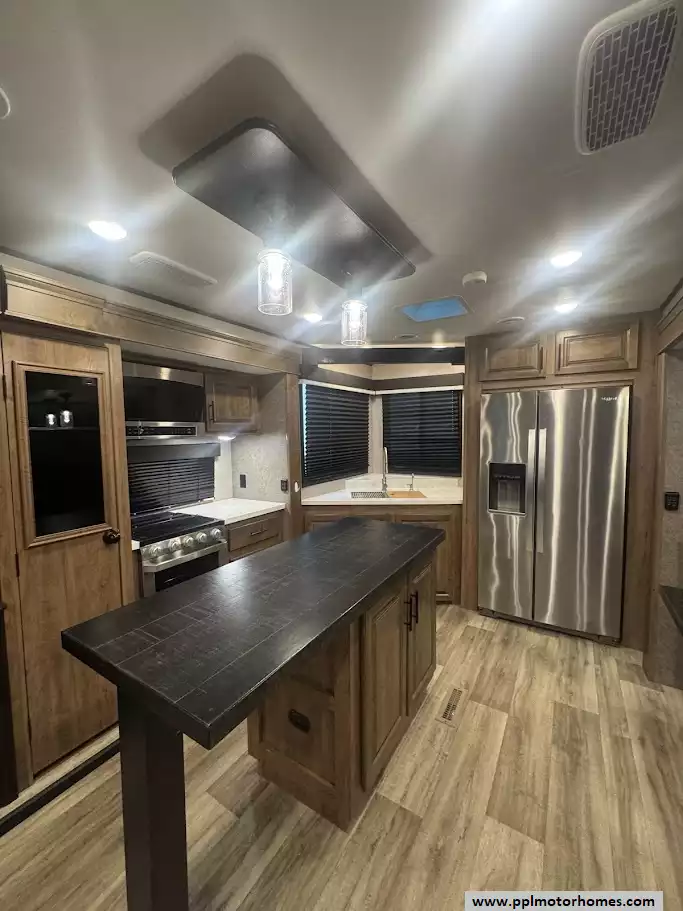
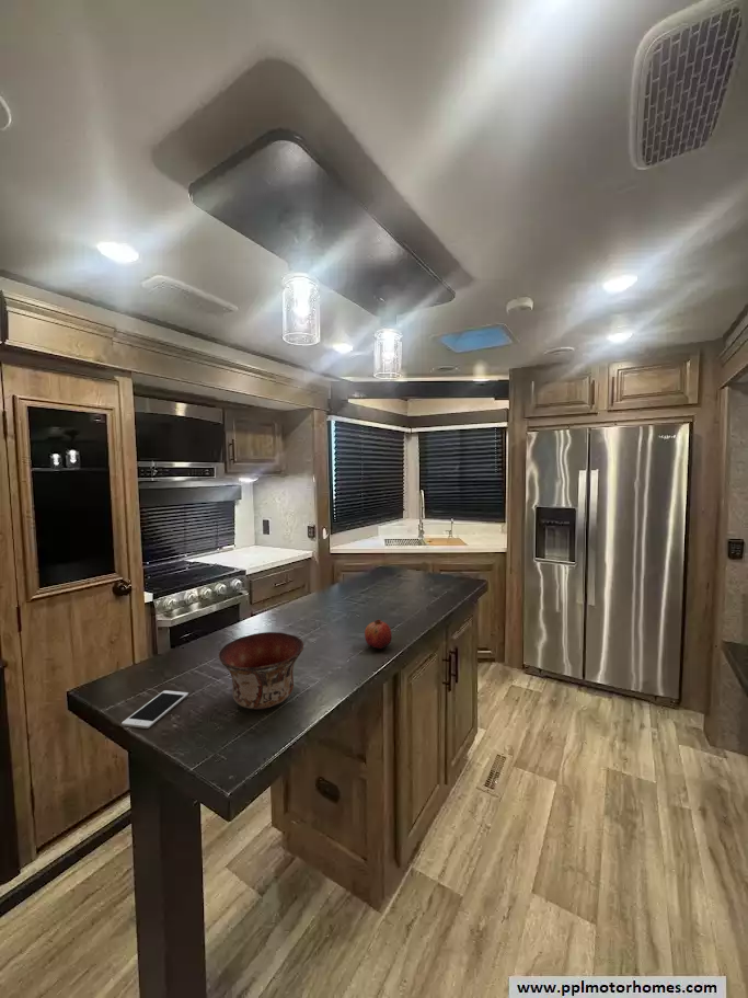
+ cell phone [120,689,189,730]
+ bowl [218,631,304,710]
+ fruit [364,619,393,650]
